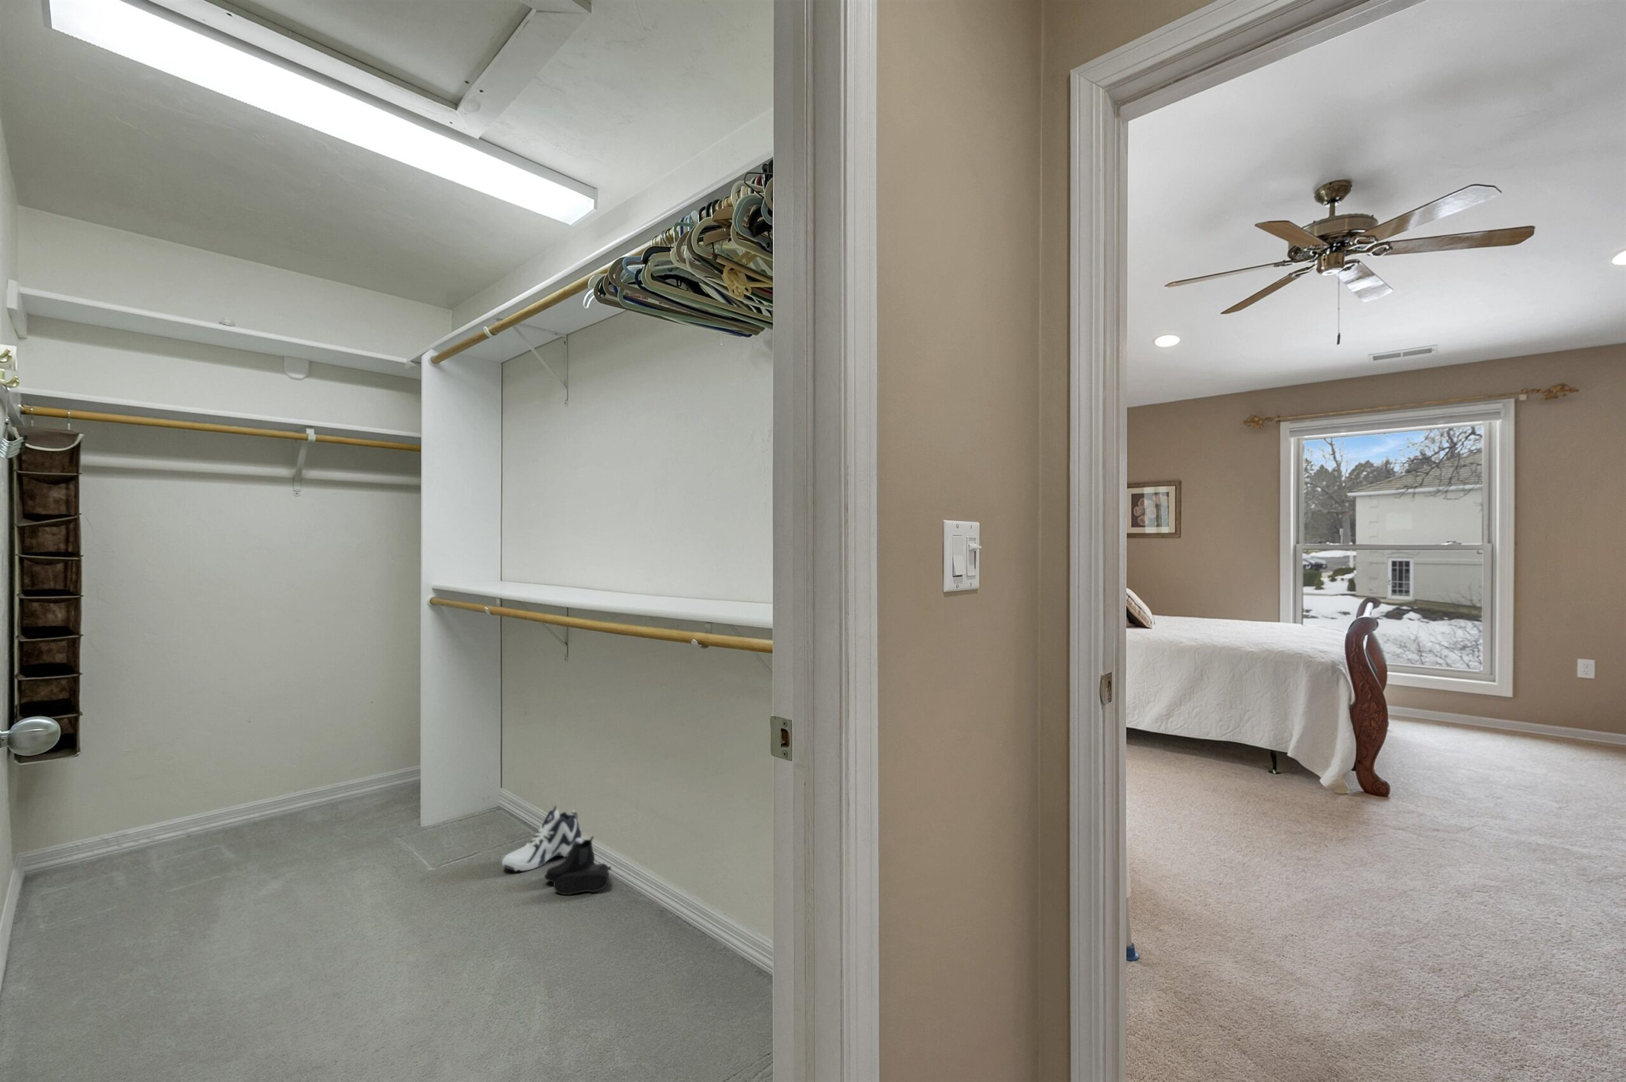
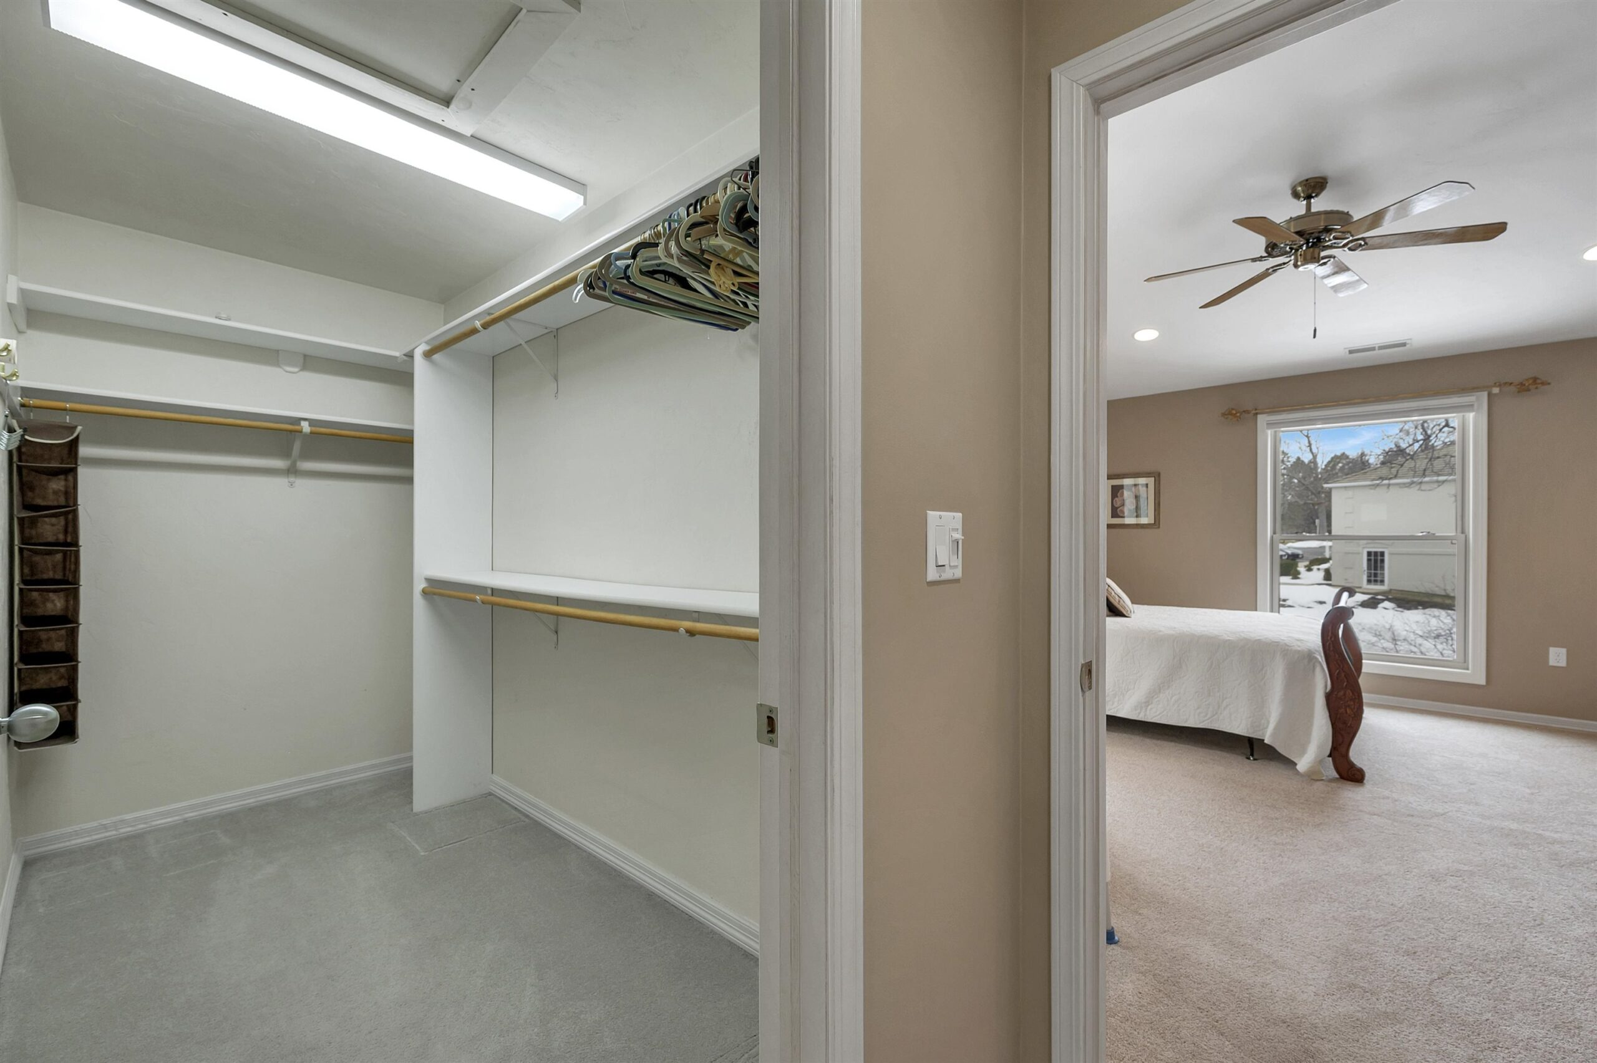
- boots [544,836,611,895]
- sneaker [501,804,582,872]
